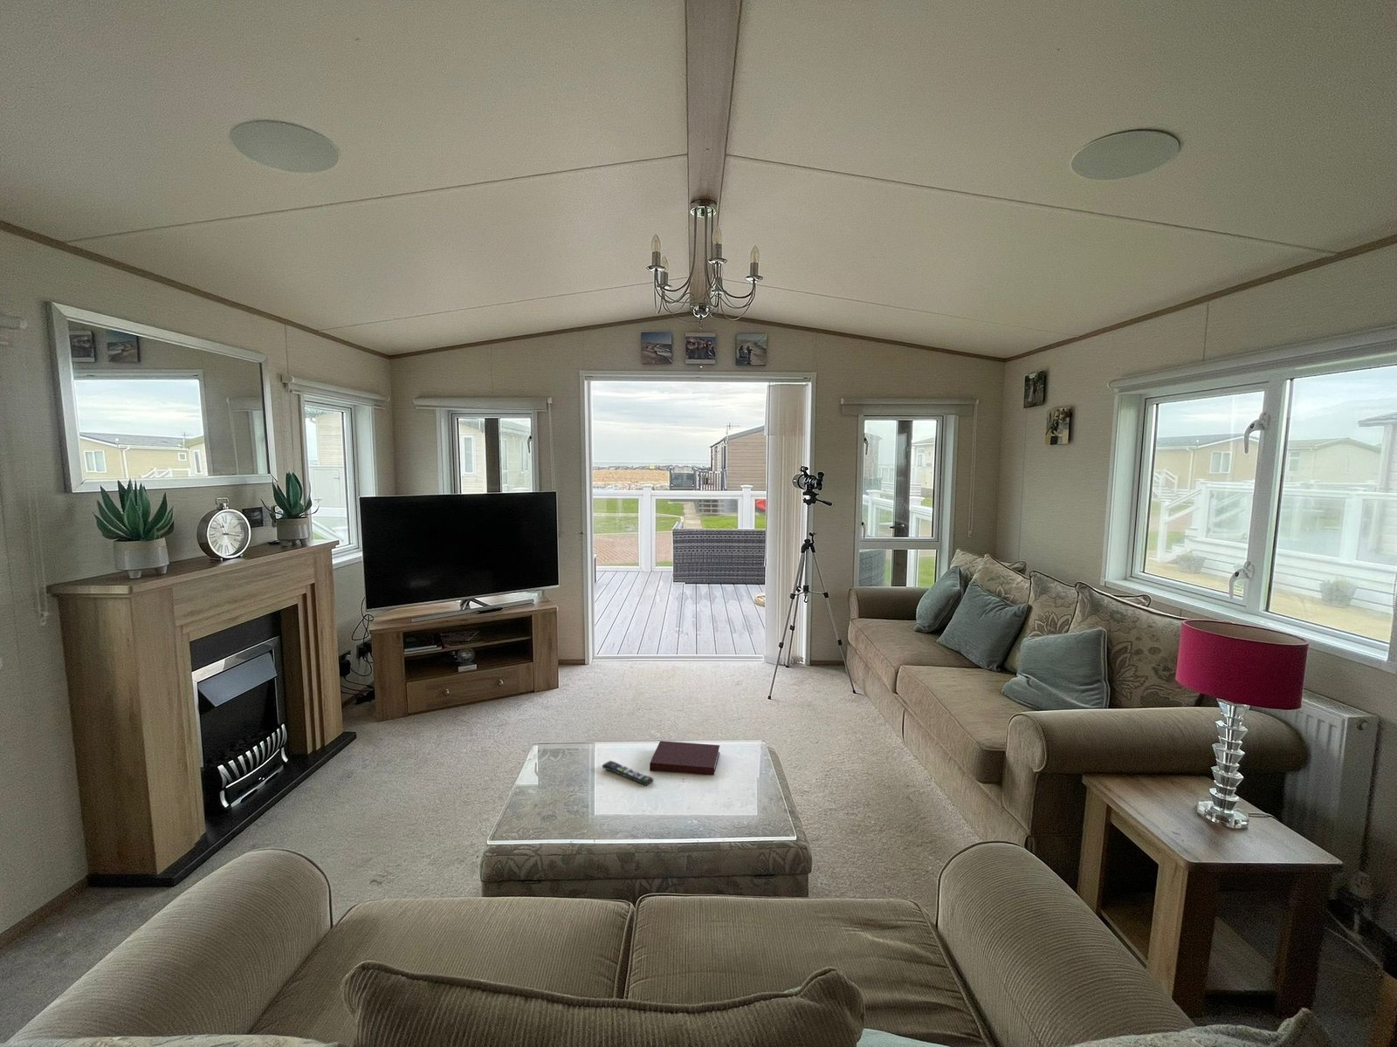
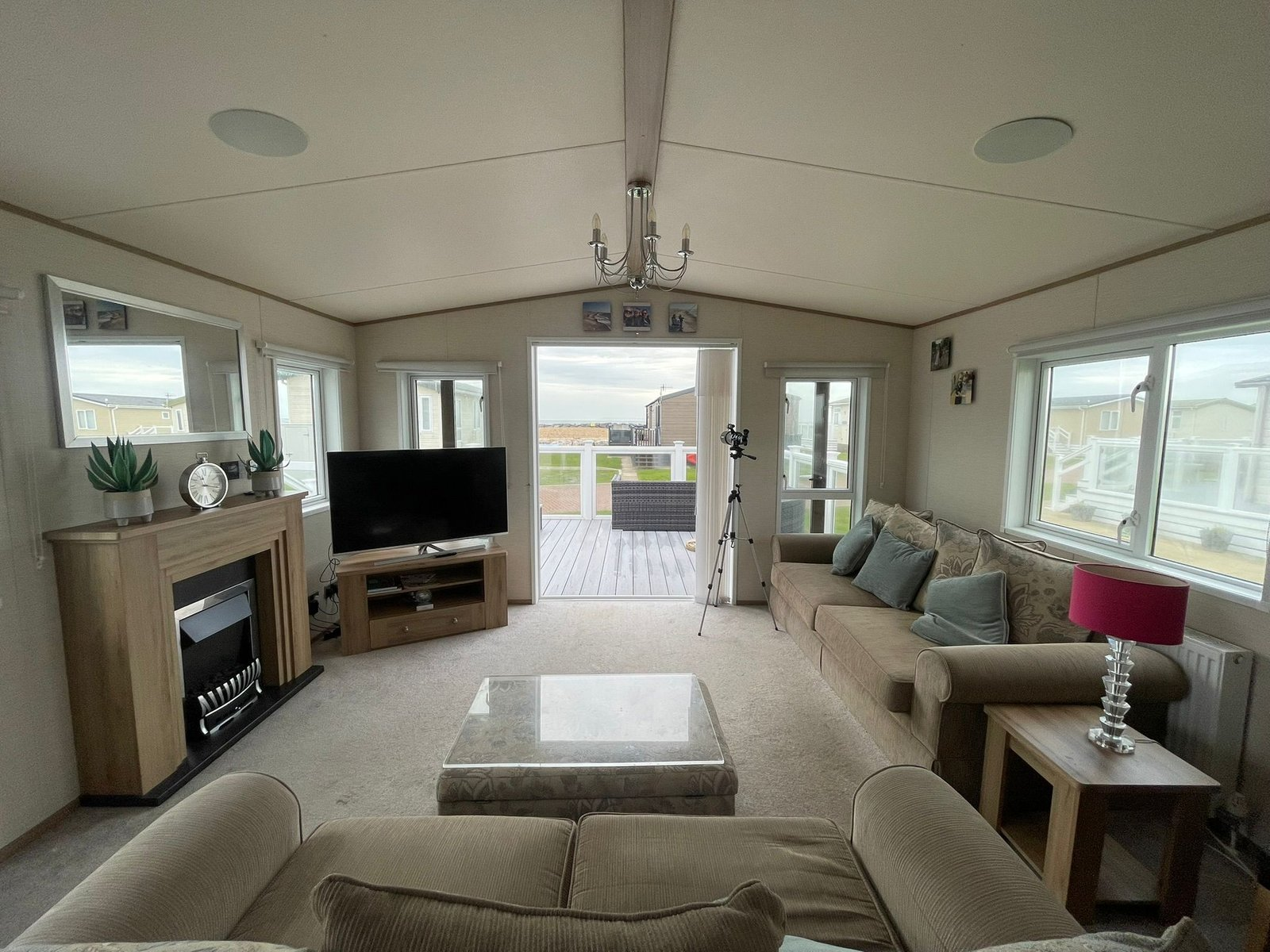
- notebook [649,740,721,775]
- remote control [602,760,654,787]
